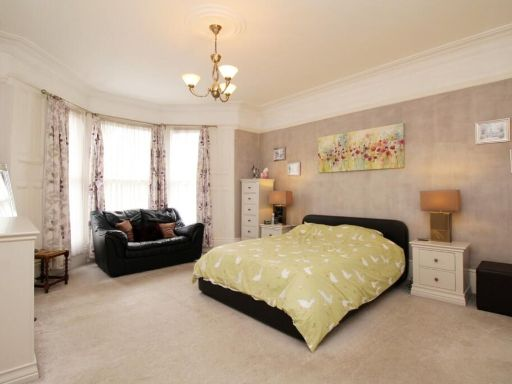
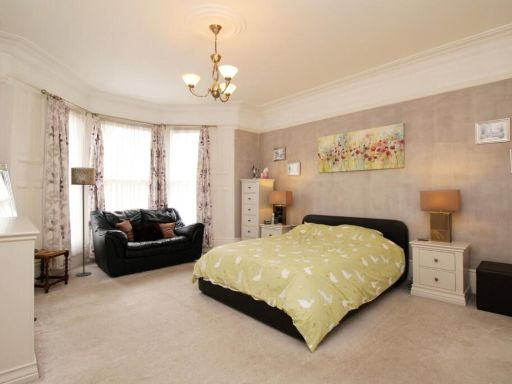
+ floor lamp [70,167,96,277]
